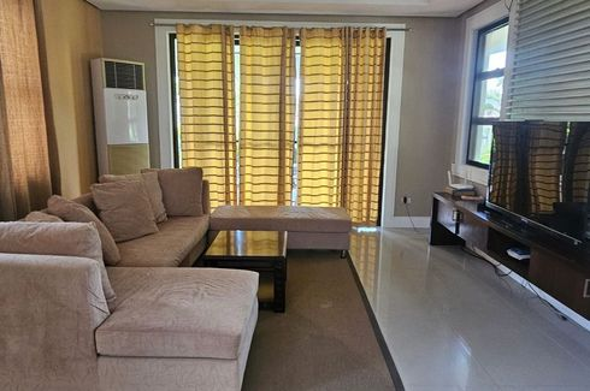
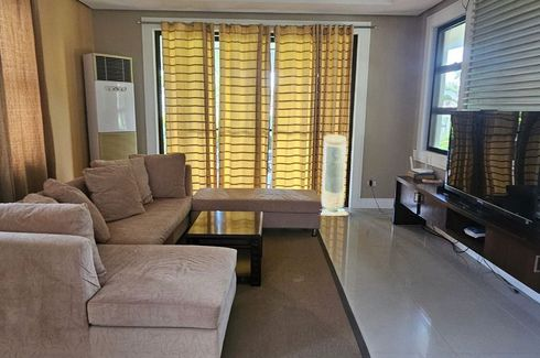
+ air purifier [320,133,349,217]
